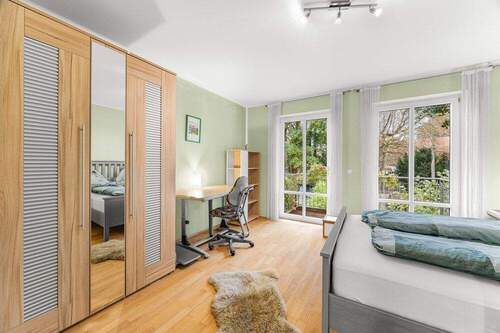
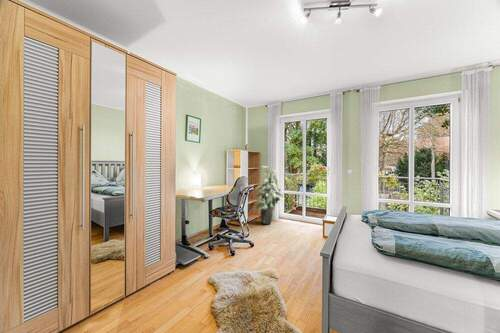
+ indoor plant [253,165,285,225]
